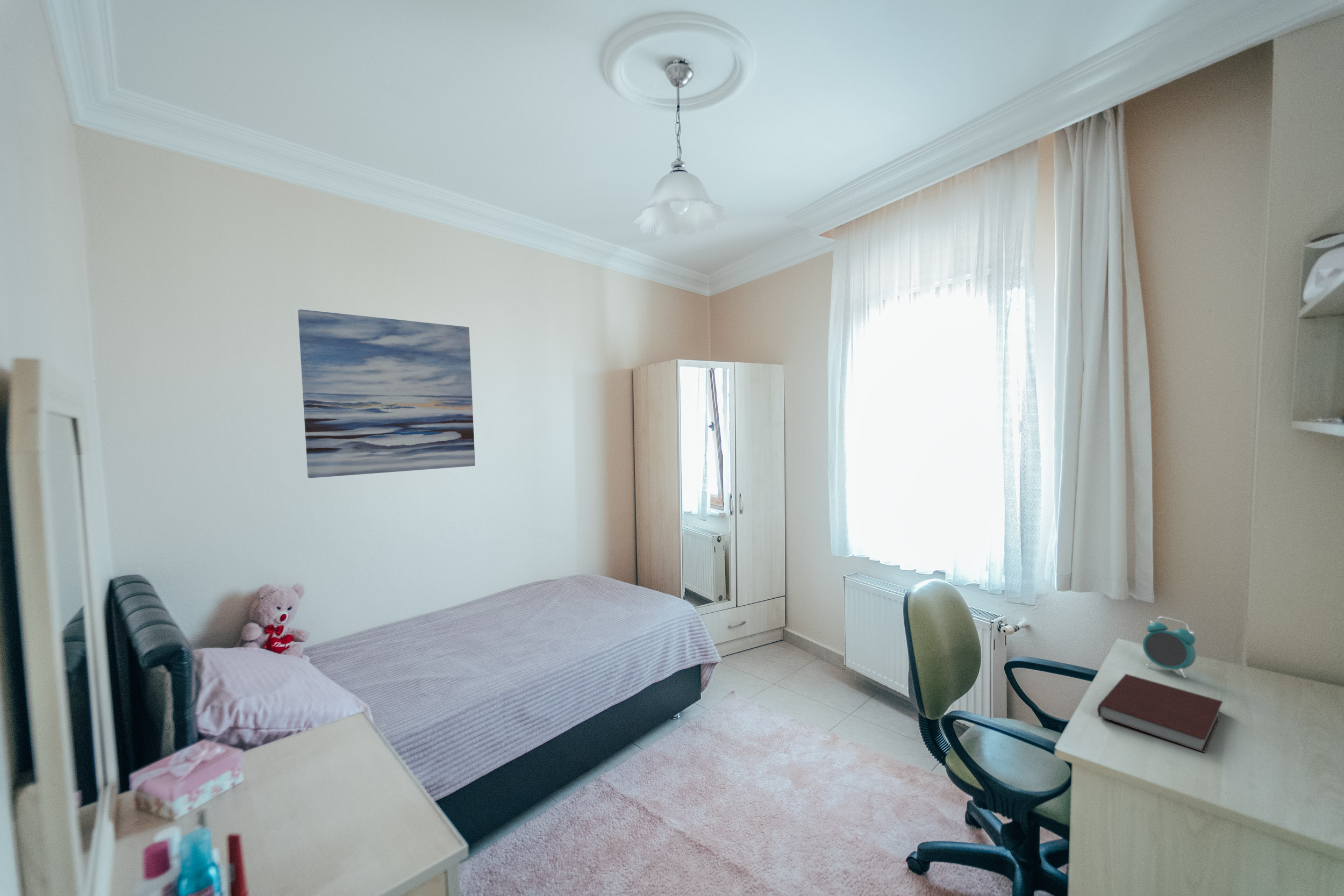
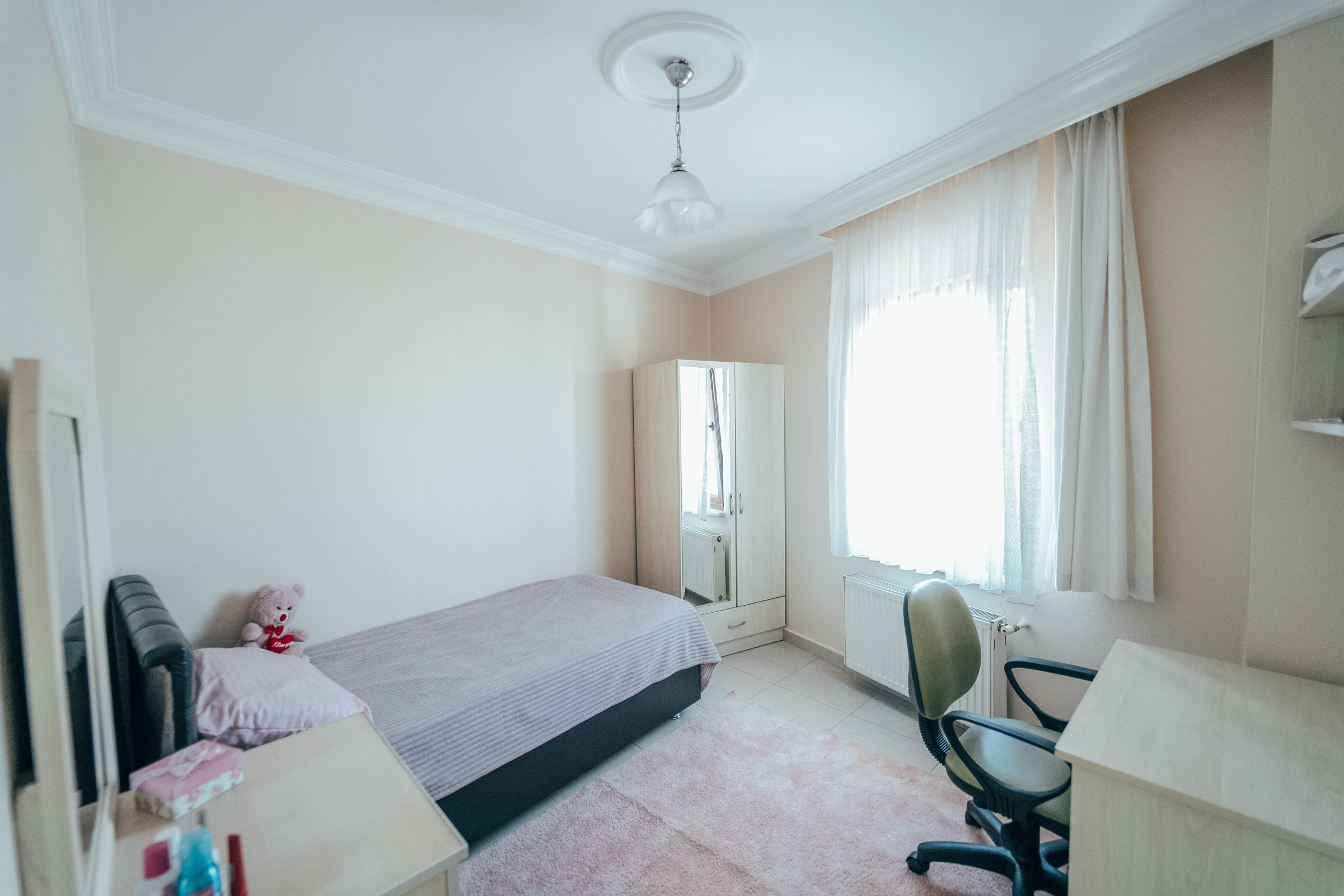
- notebook [1097,673,1223,753]
- wall art [297,309,476,478]
- alarm clock [1142,616,1197,679]
